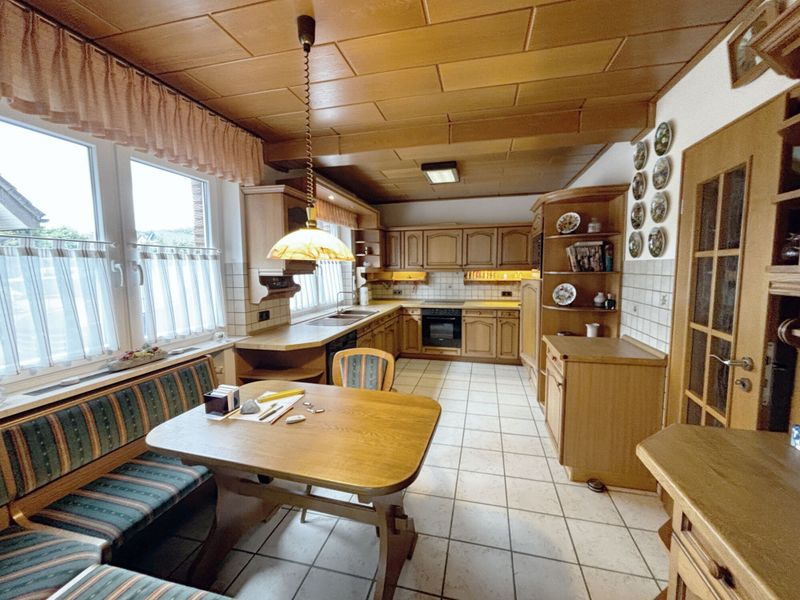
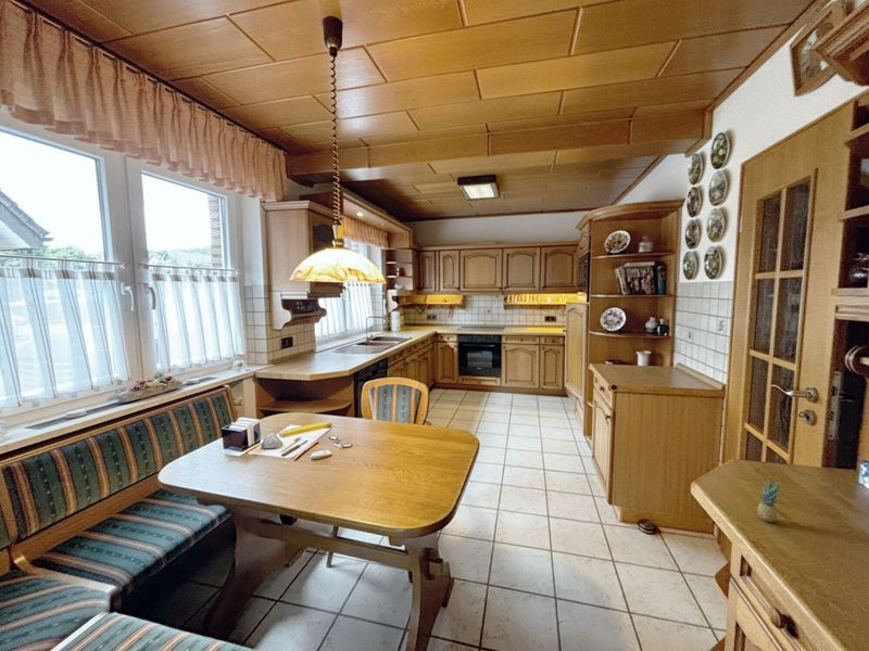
+ fruit [756,477,783,523]
